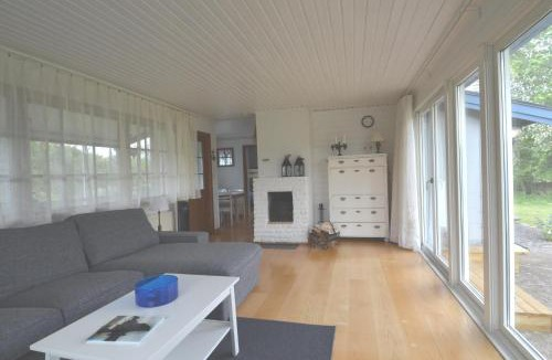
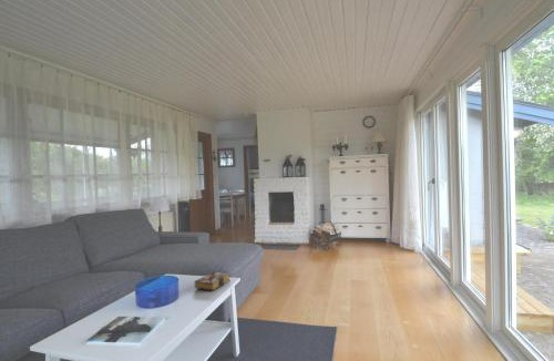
+ book [194,271,232,291]
